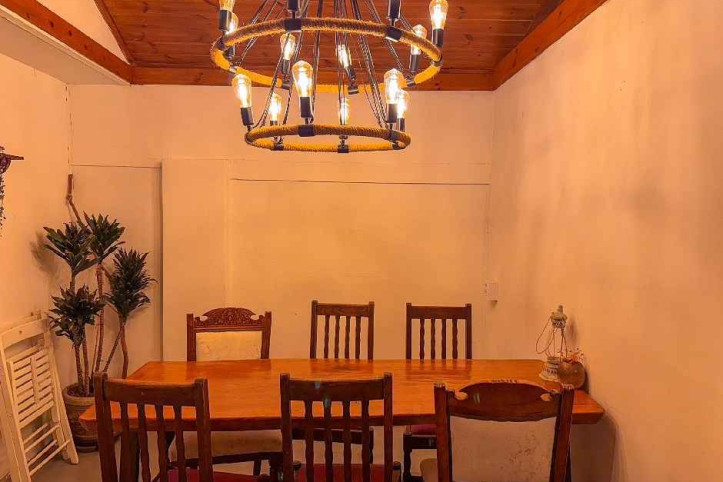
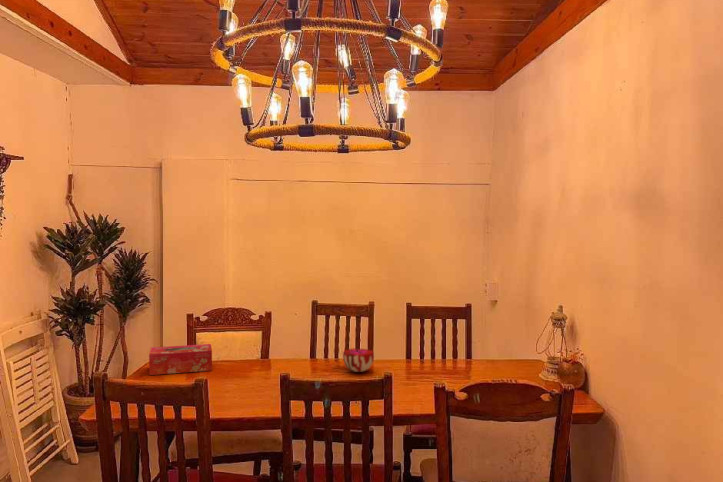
+ tissue box [148,343,213,376]
+ decorative bowl [342,347,375,373]
